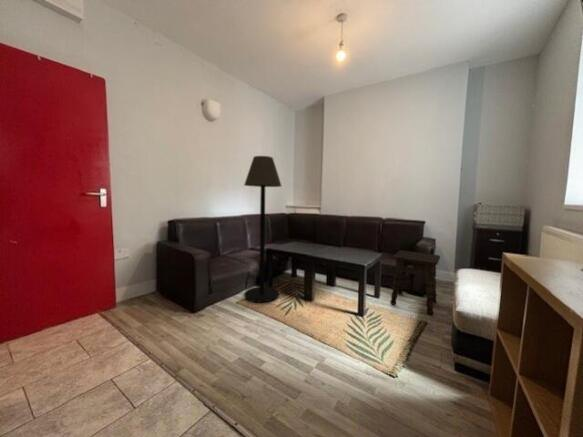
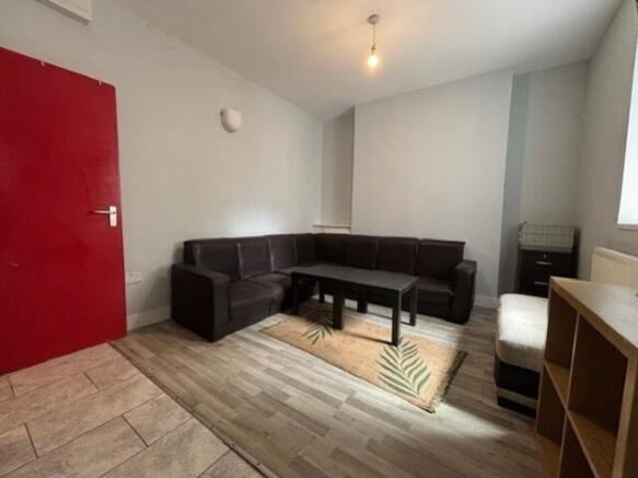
- side table [389,249,441,316]
- floor lamp [243,155,282,304]
